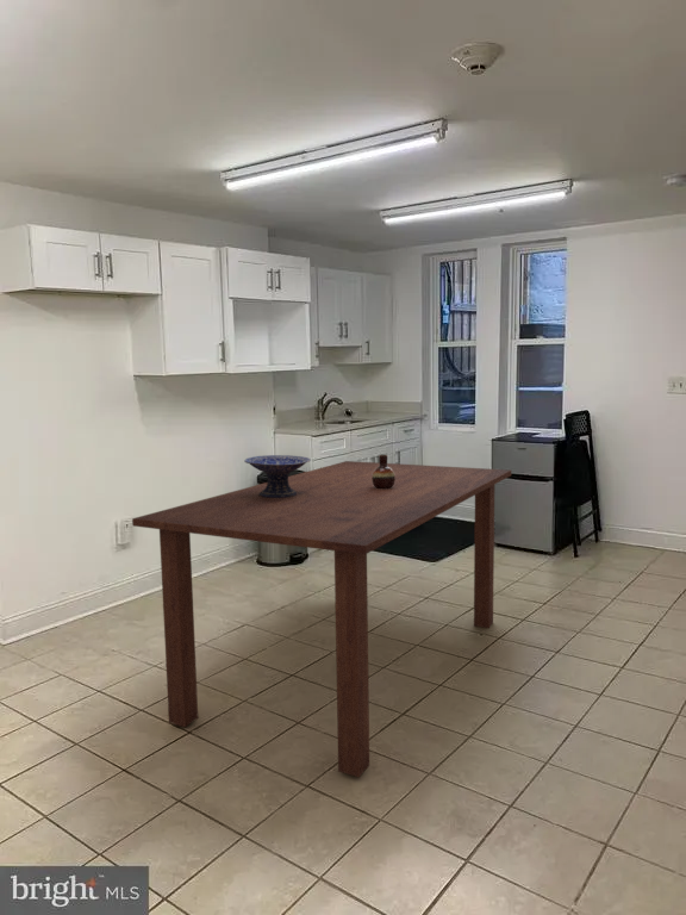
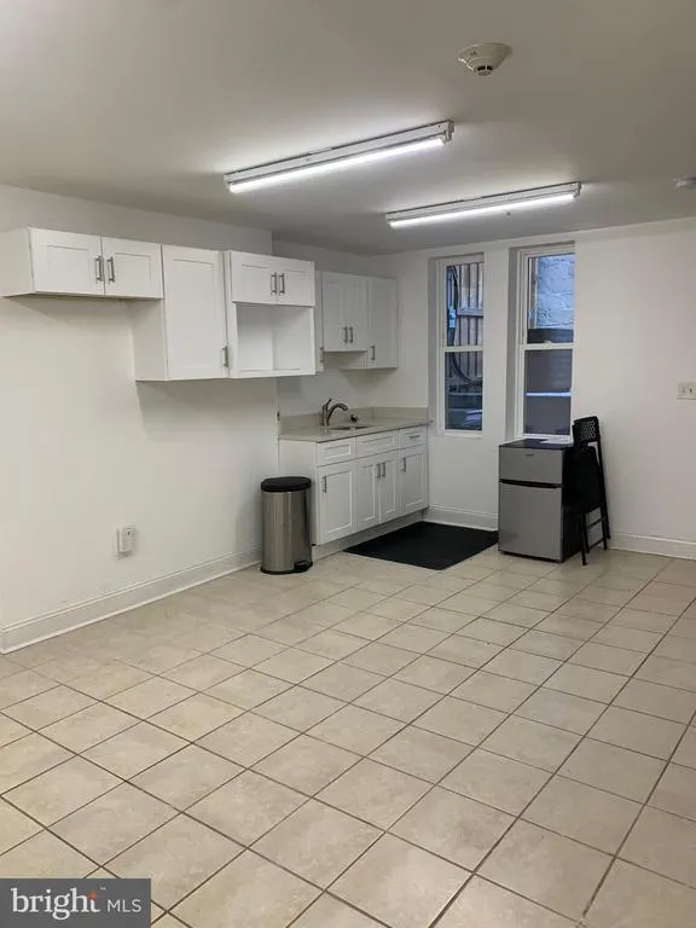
- vase [372,454,395,488]
- dining table [131,460,512,778]
- decorative bowl [243,454,312,498]
